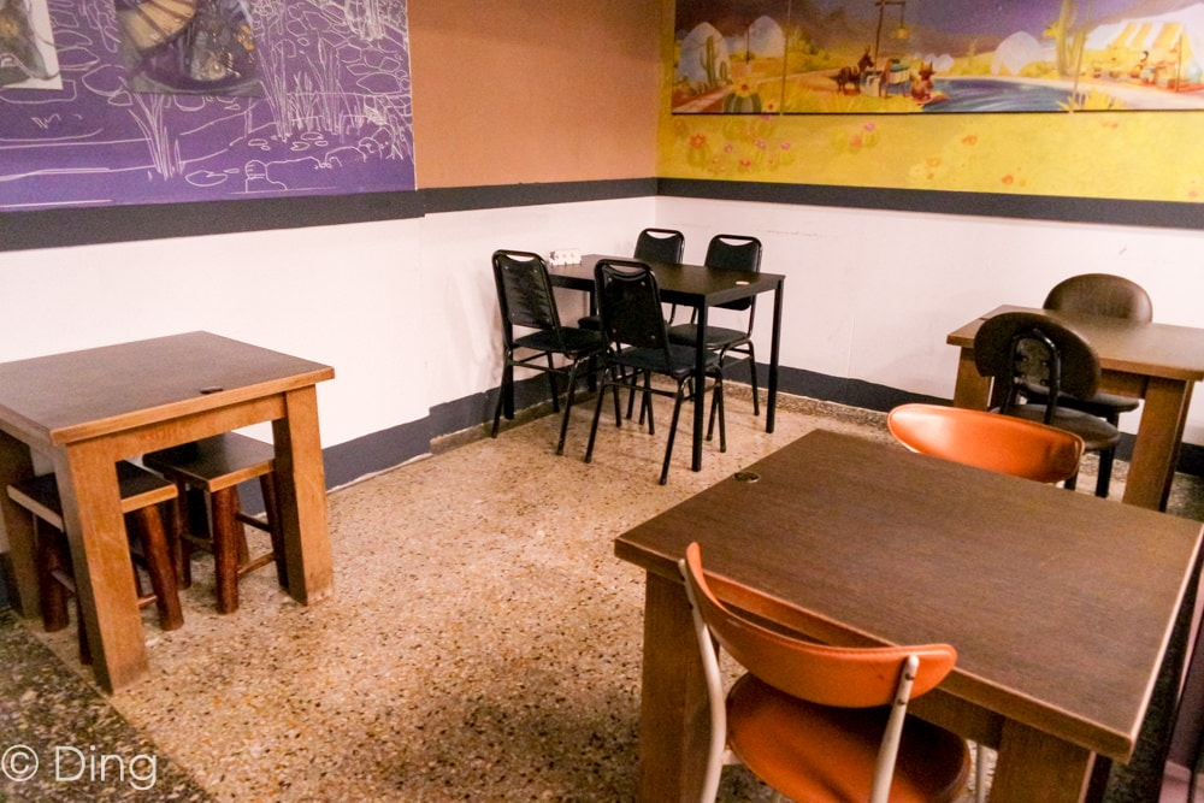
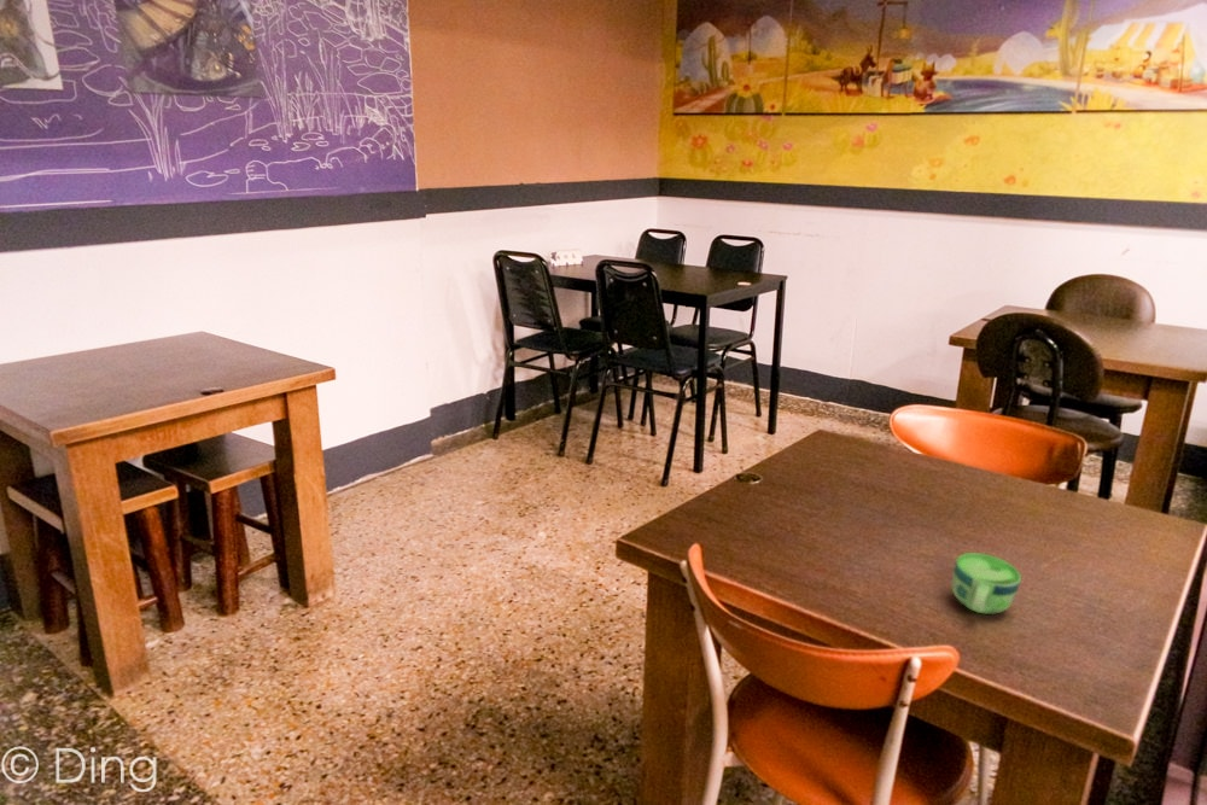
+ cup [951,552,1022,616]
